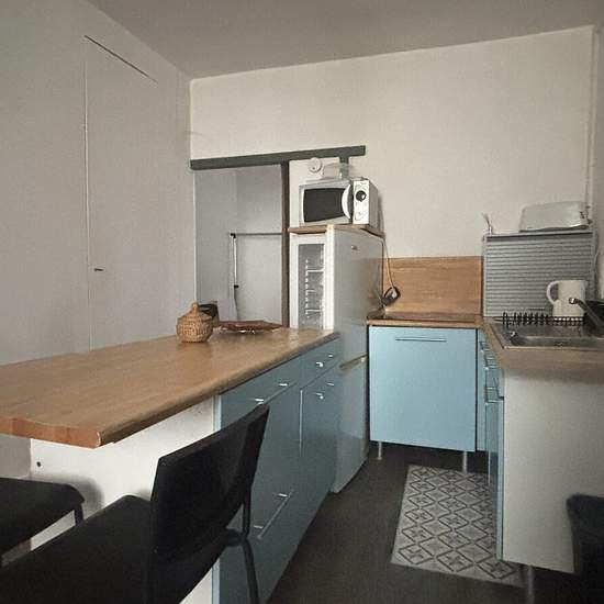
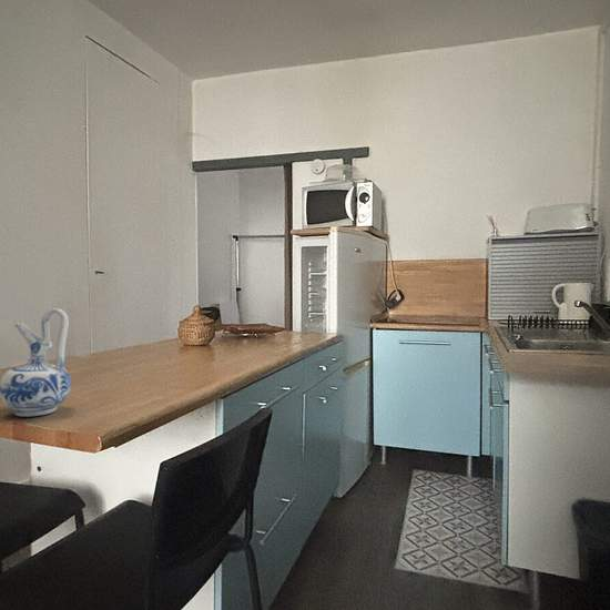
+ ceramic pitcher [0,307,72,417]
